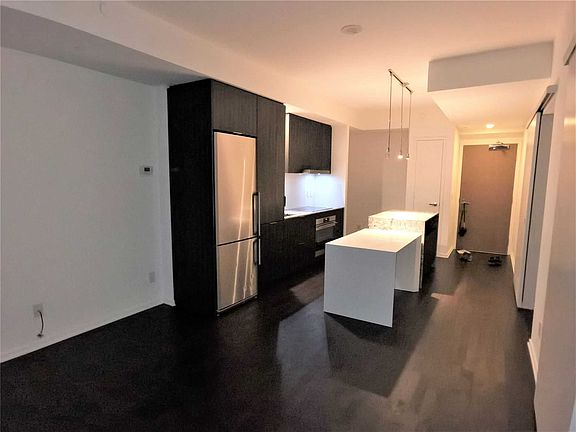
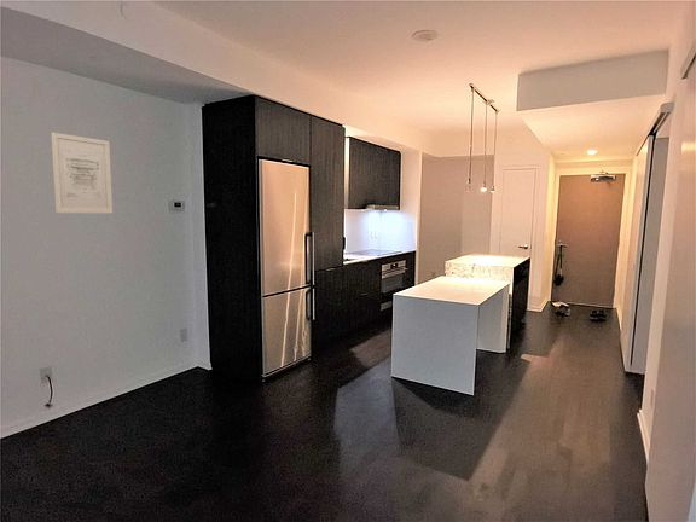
+ wall art [51,132,114,214]
